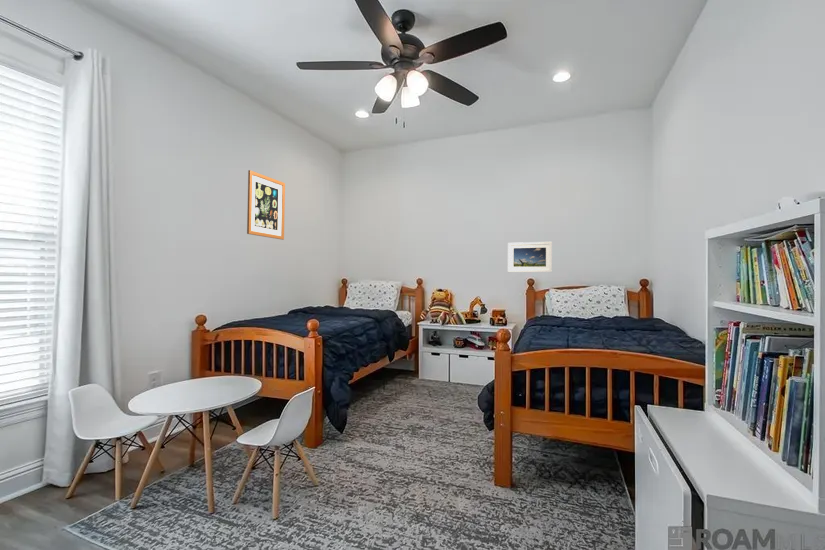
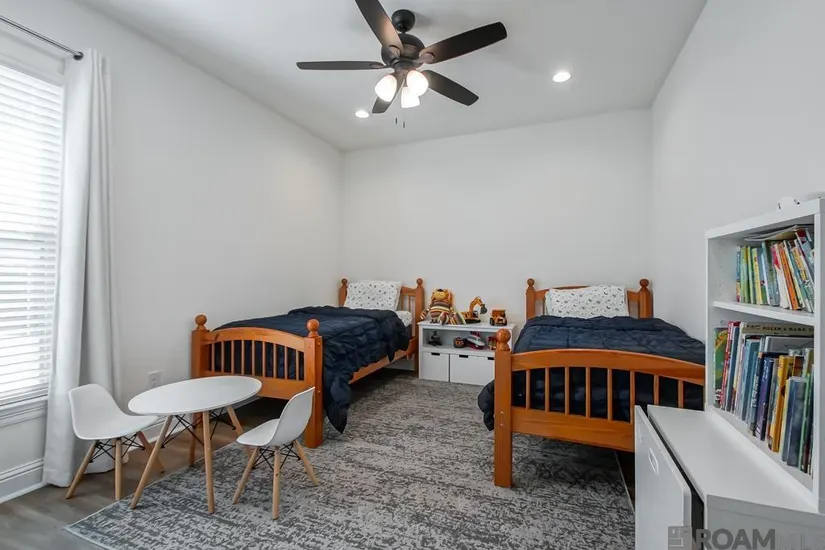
- wall art [246,169,286,241]
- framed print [507,241,553,273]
